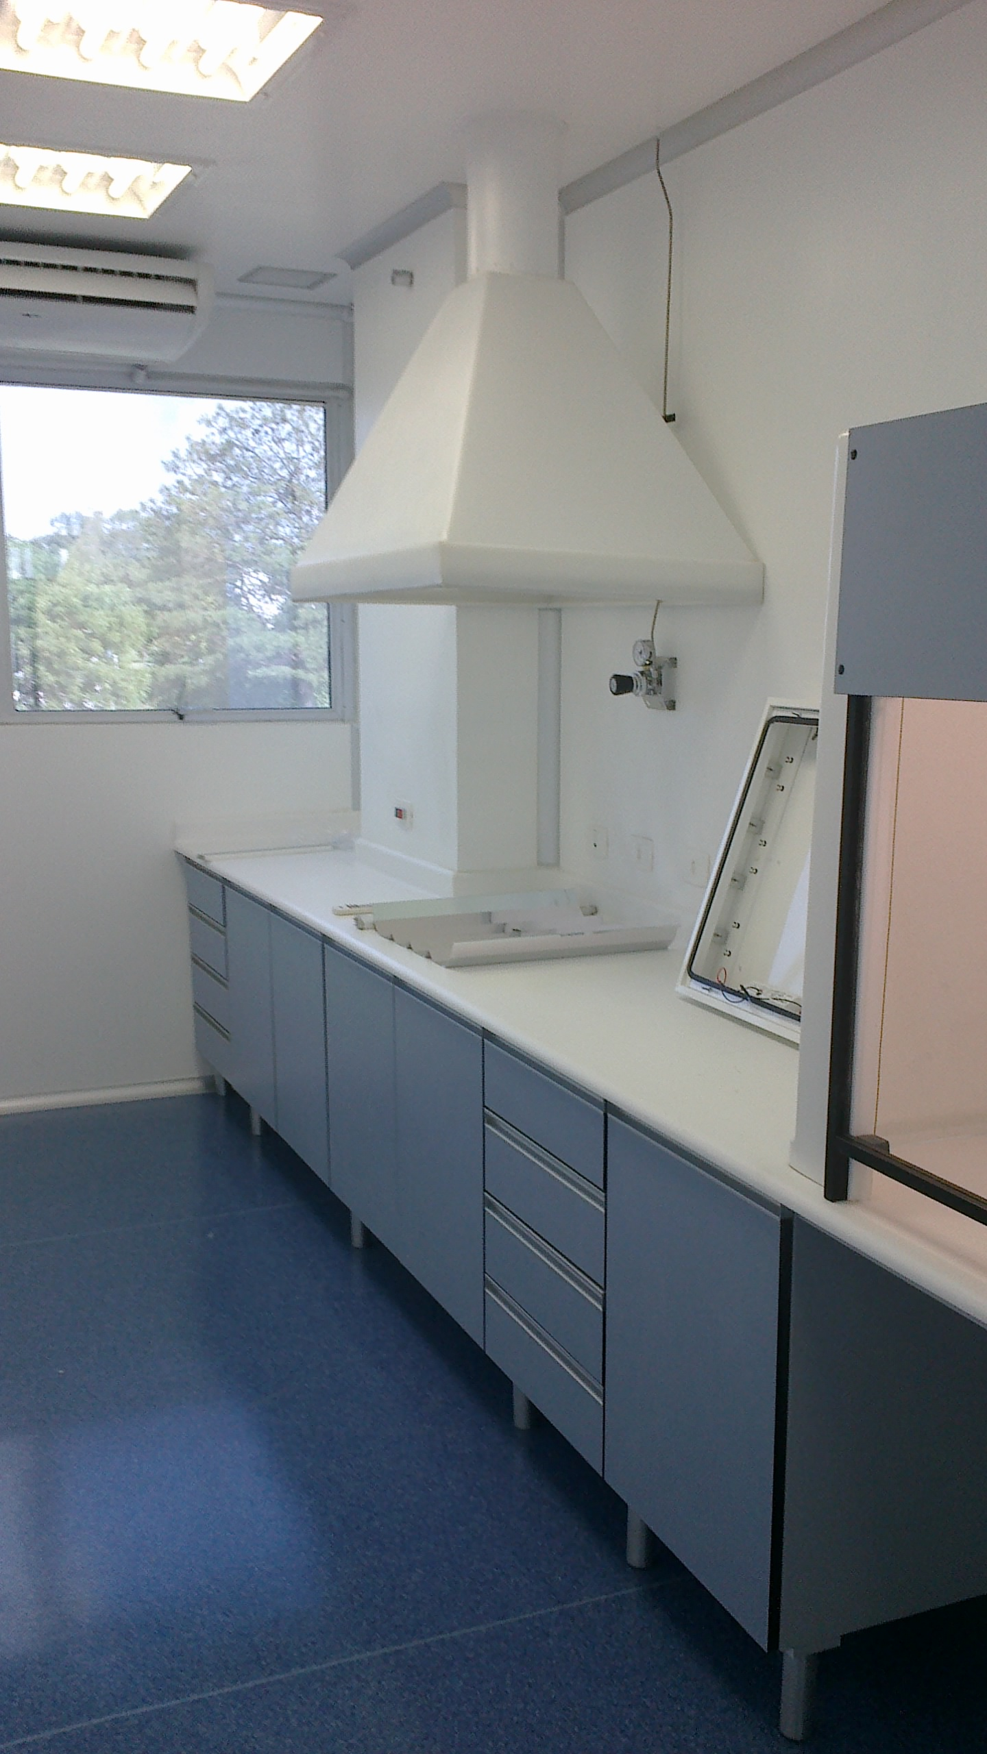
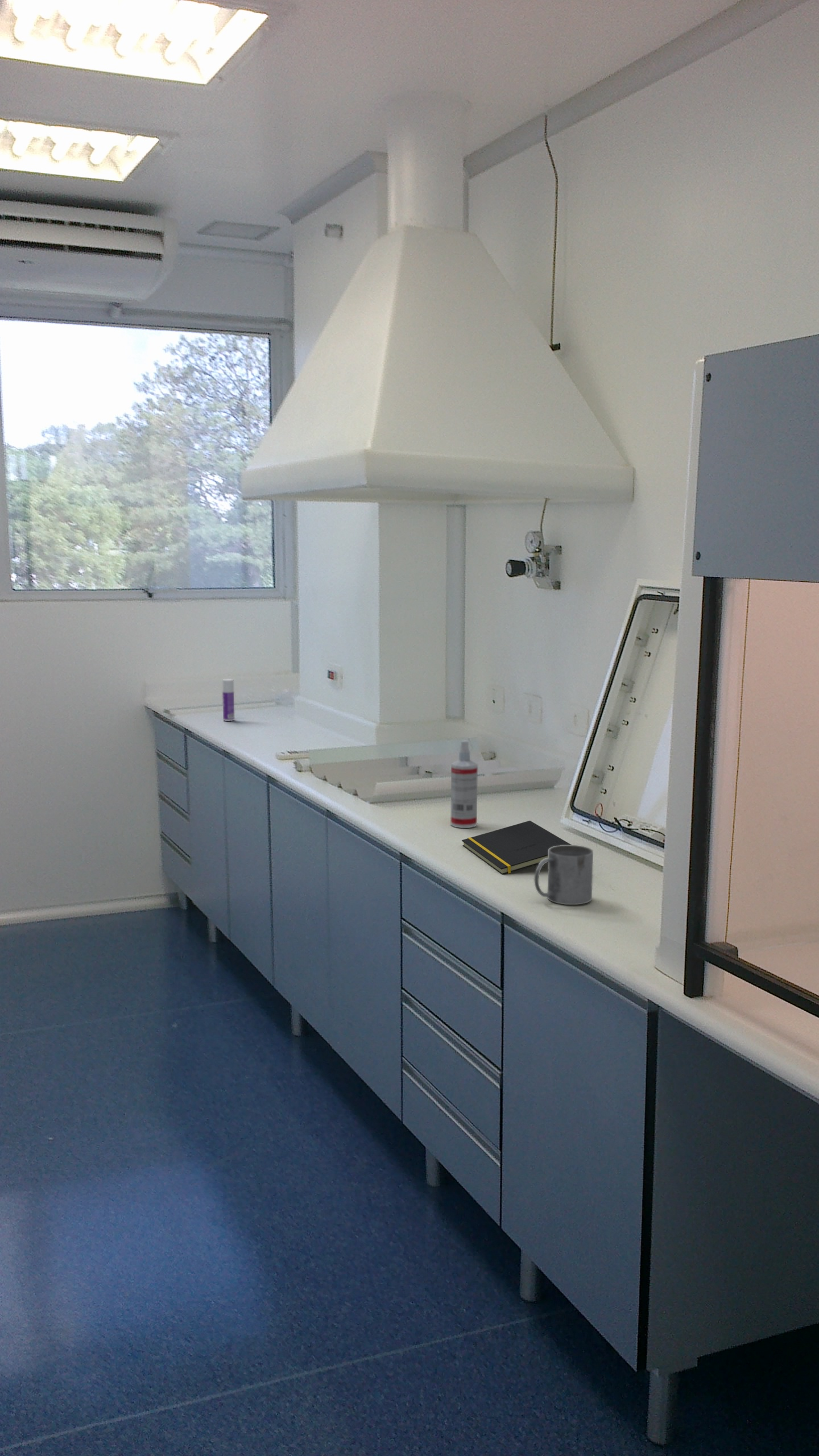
+ mug [533,845,594,905]
+ notepad [461,820,572,875]
+ spray bottle [450,739,478,829]
+ bottle [222,679,235,722]
